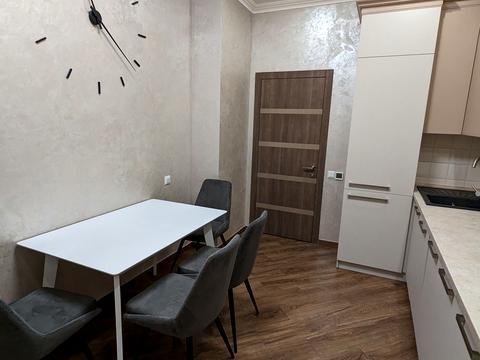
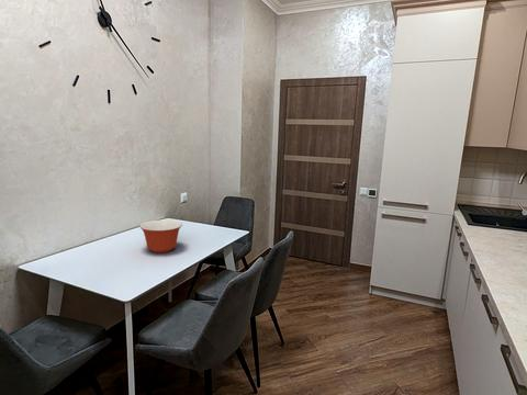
+ mixing bowl [138,218,183,255]
